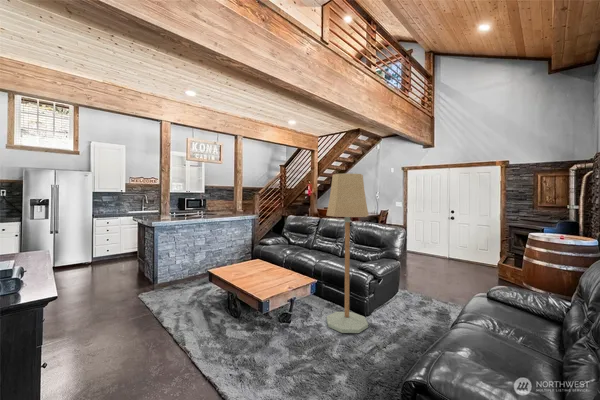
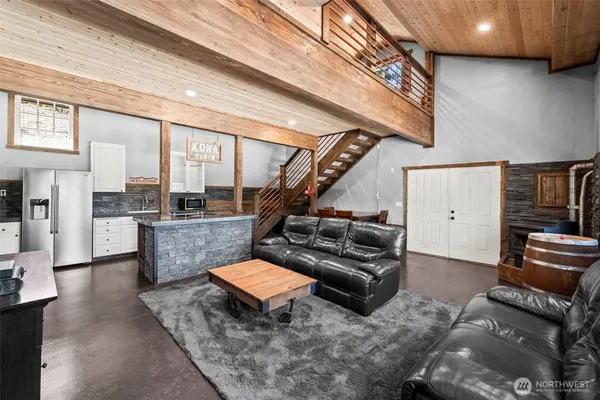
- floor lamp [325,172,370,334]
